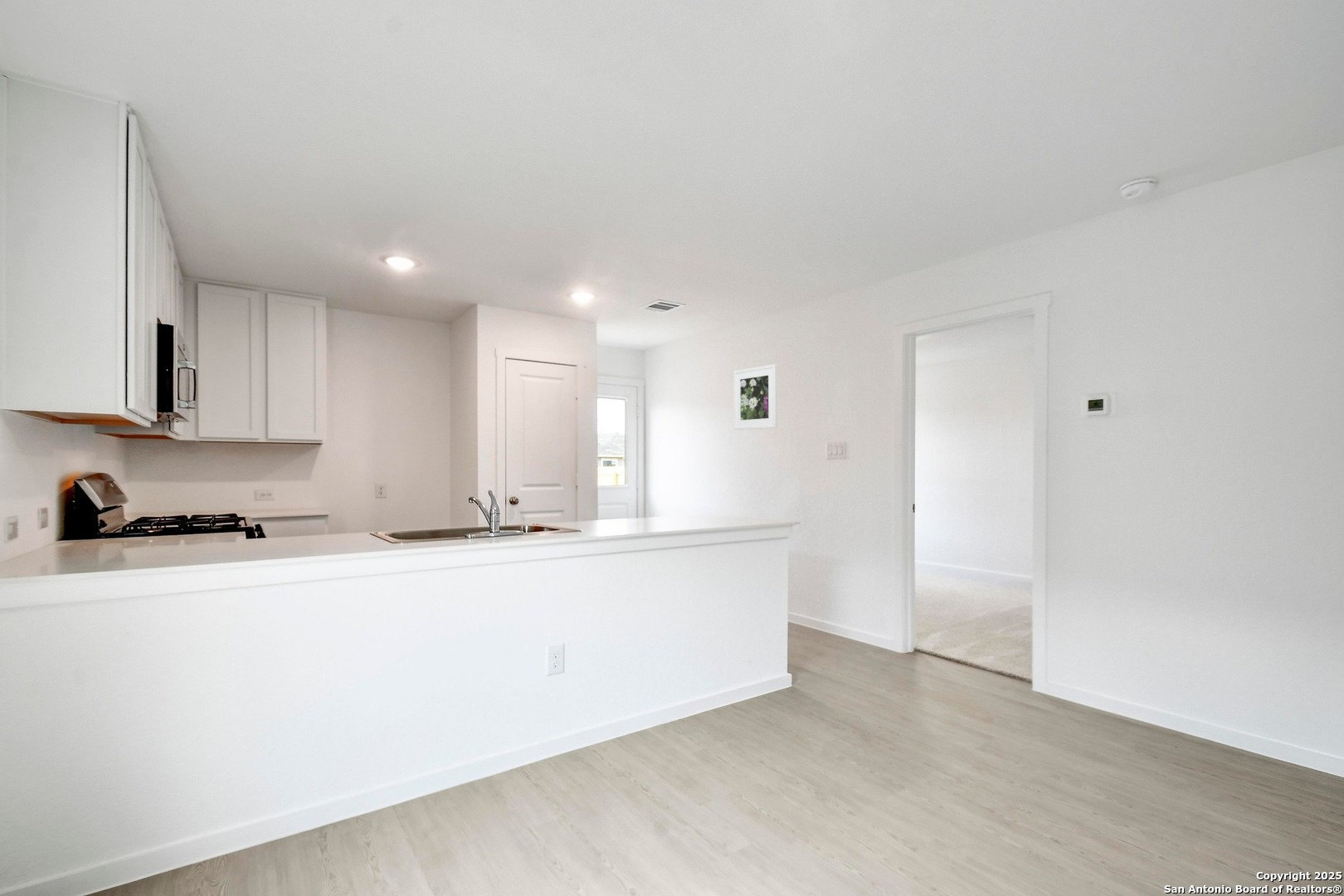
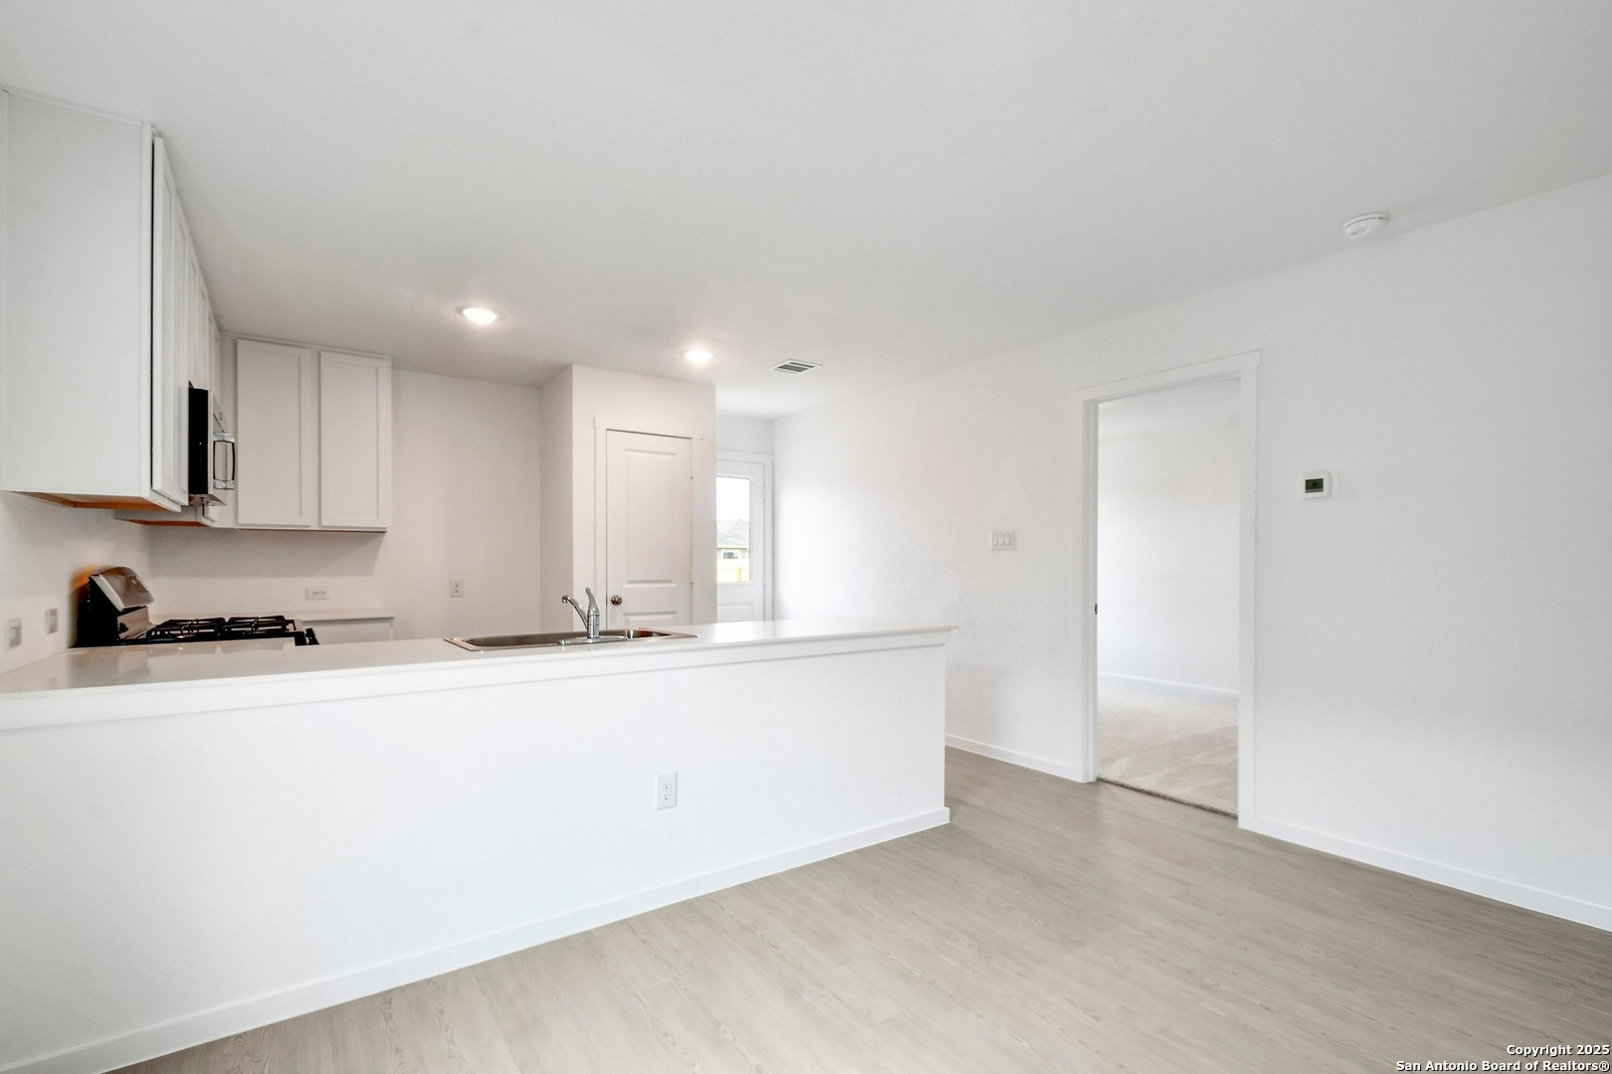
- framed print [733,363,778,431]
